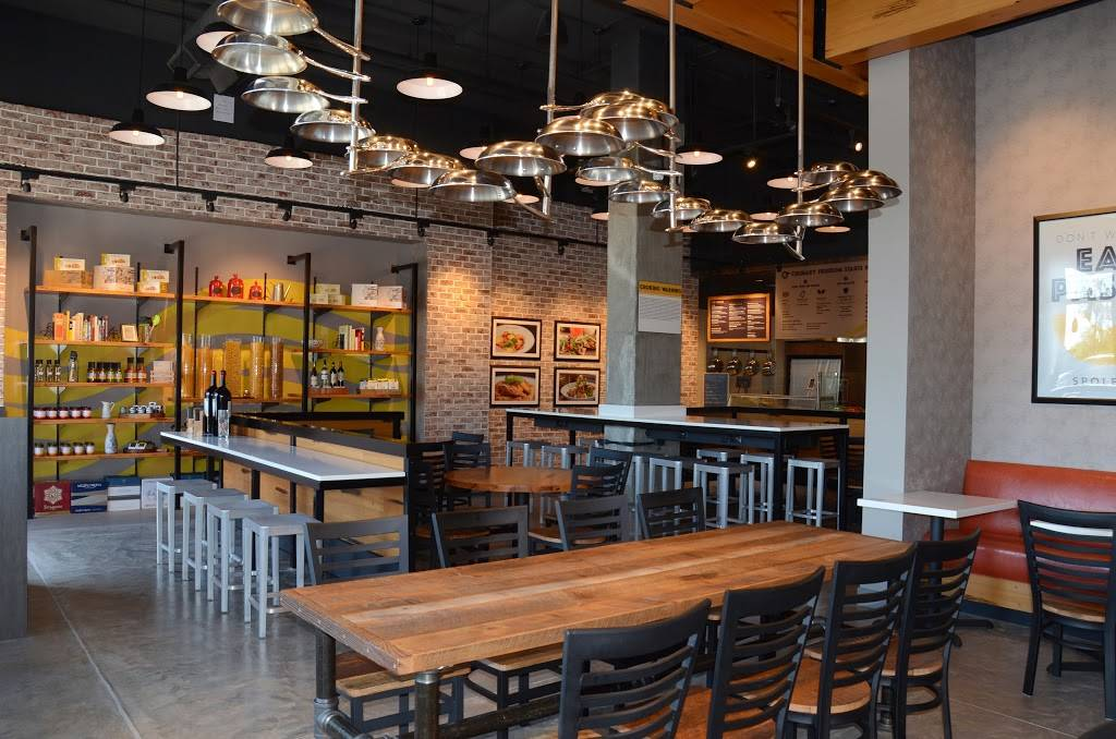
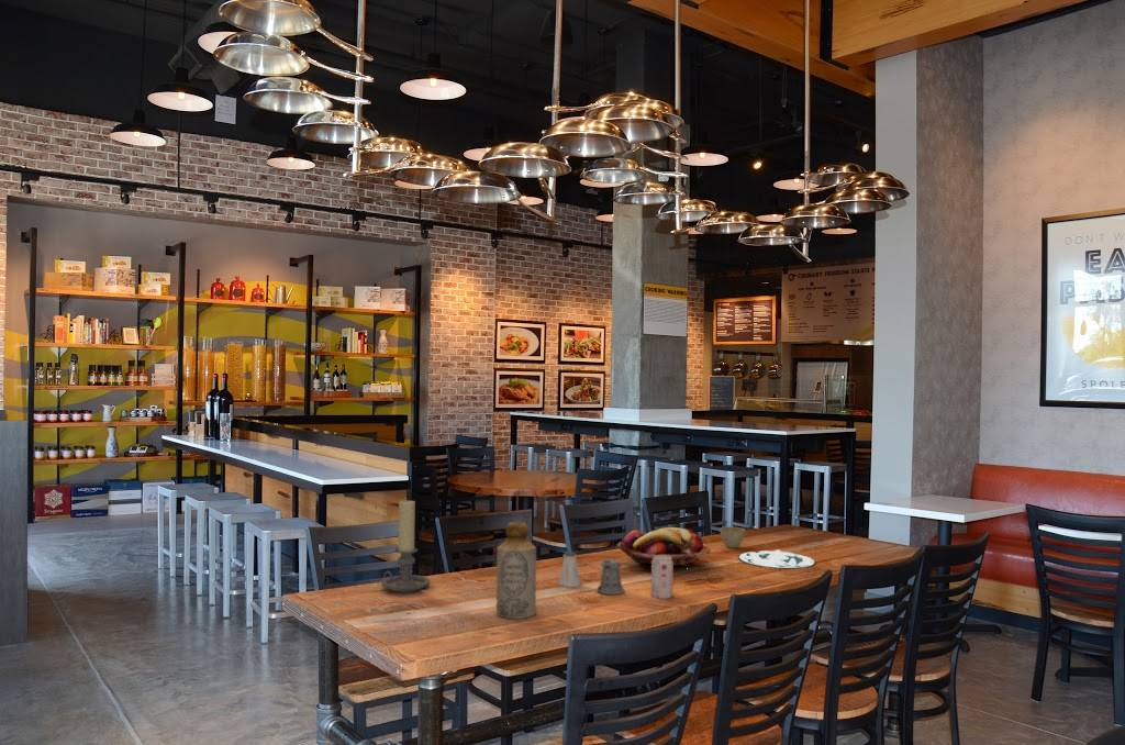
+ plate [737,549,816,569]
+ beverage can [650,555,675,600]
+ pepper shaker [595,558,634,596]
+ candle holder [380,499,431,593]
+ saltshaker [557,551,581,588]
+ fruit basket [615,526,712,569]
+ bottle [495,521,537,620]
+ flower pot [719,526,746,549]
